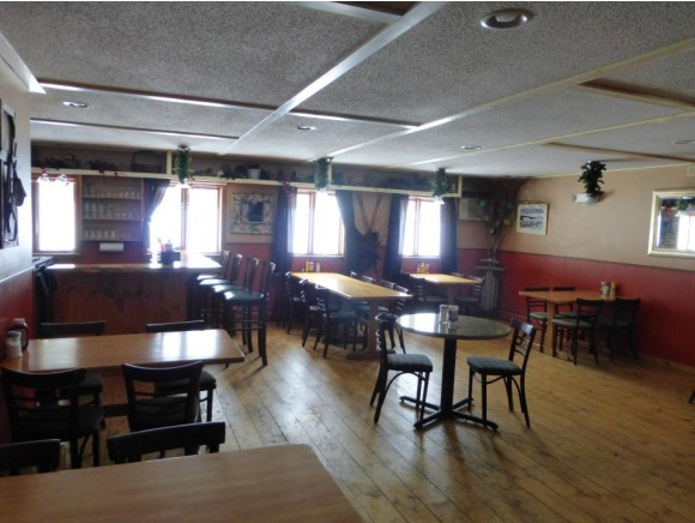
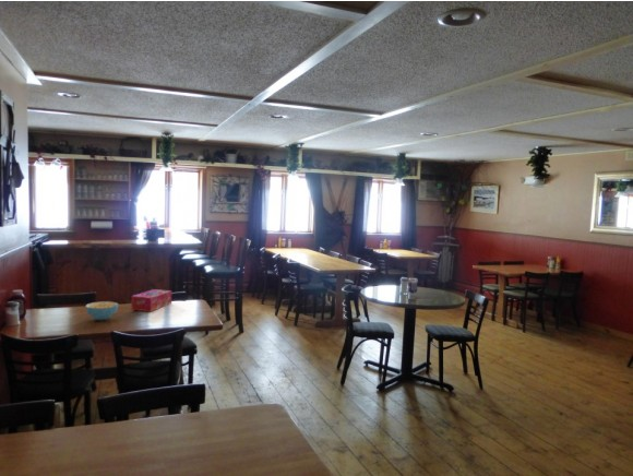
+ tissue box [131,288,172,312]
+ cereal bowl [84,300,119,321]
